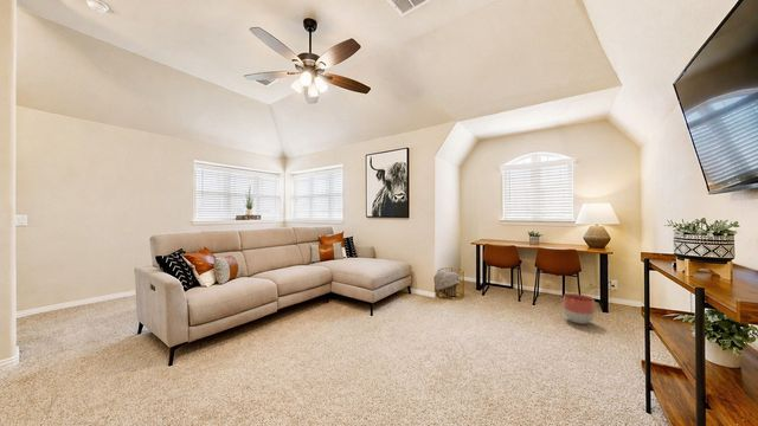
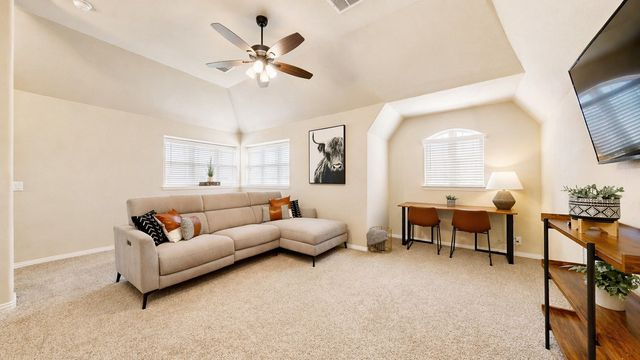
- planter [563,292,596,325]
